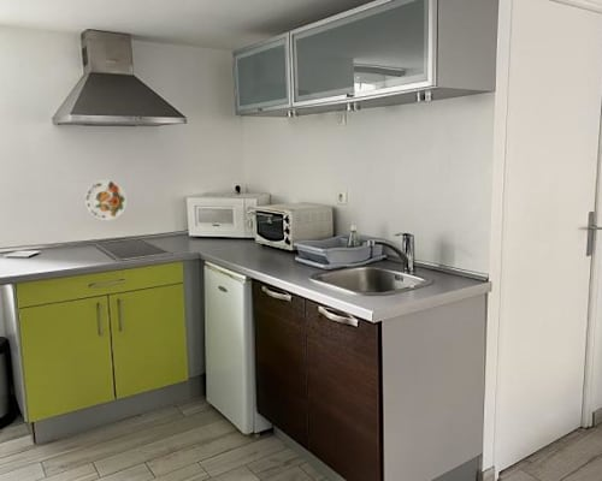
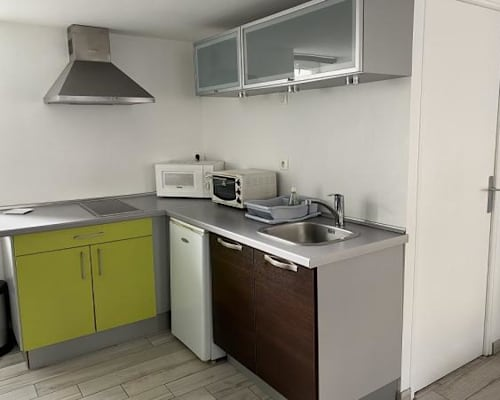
- decorative plate [84,178,128,221]
